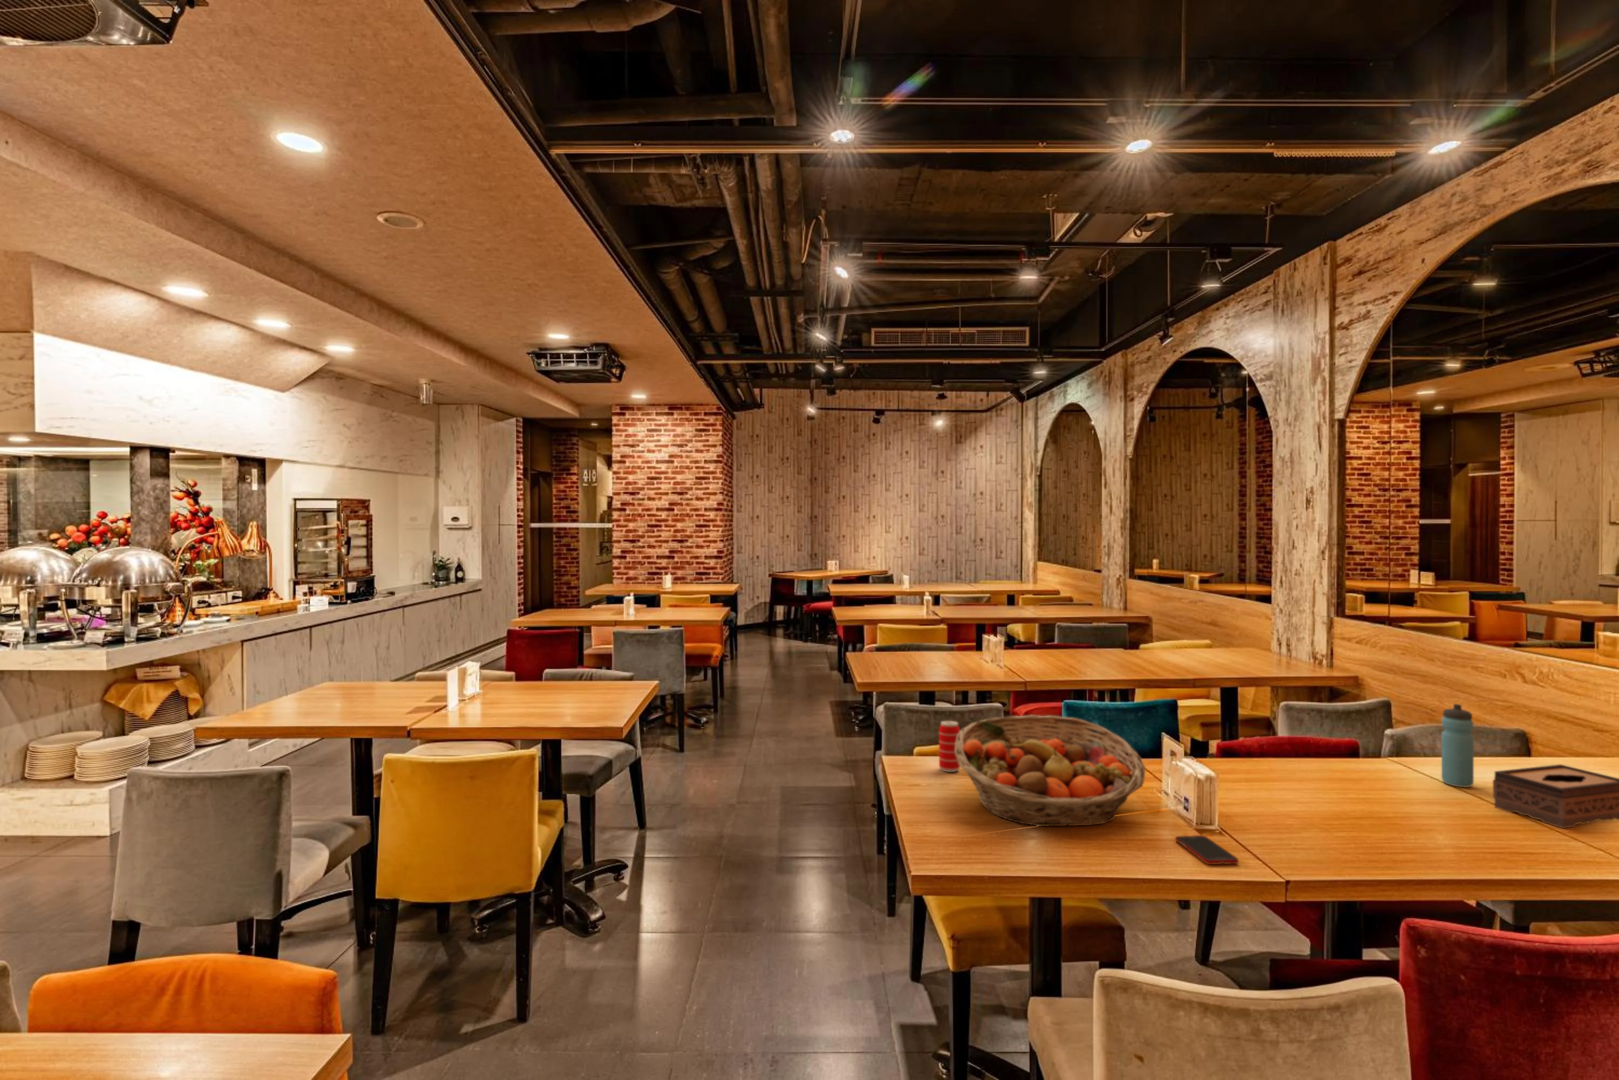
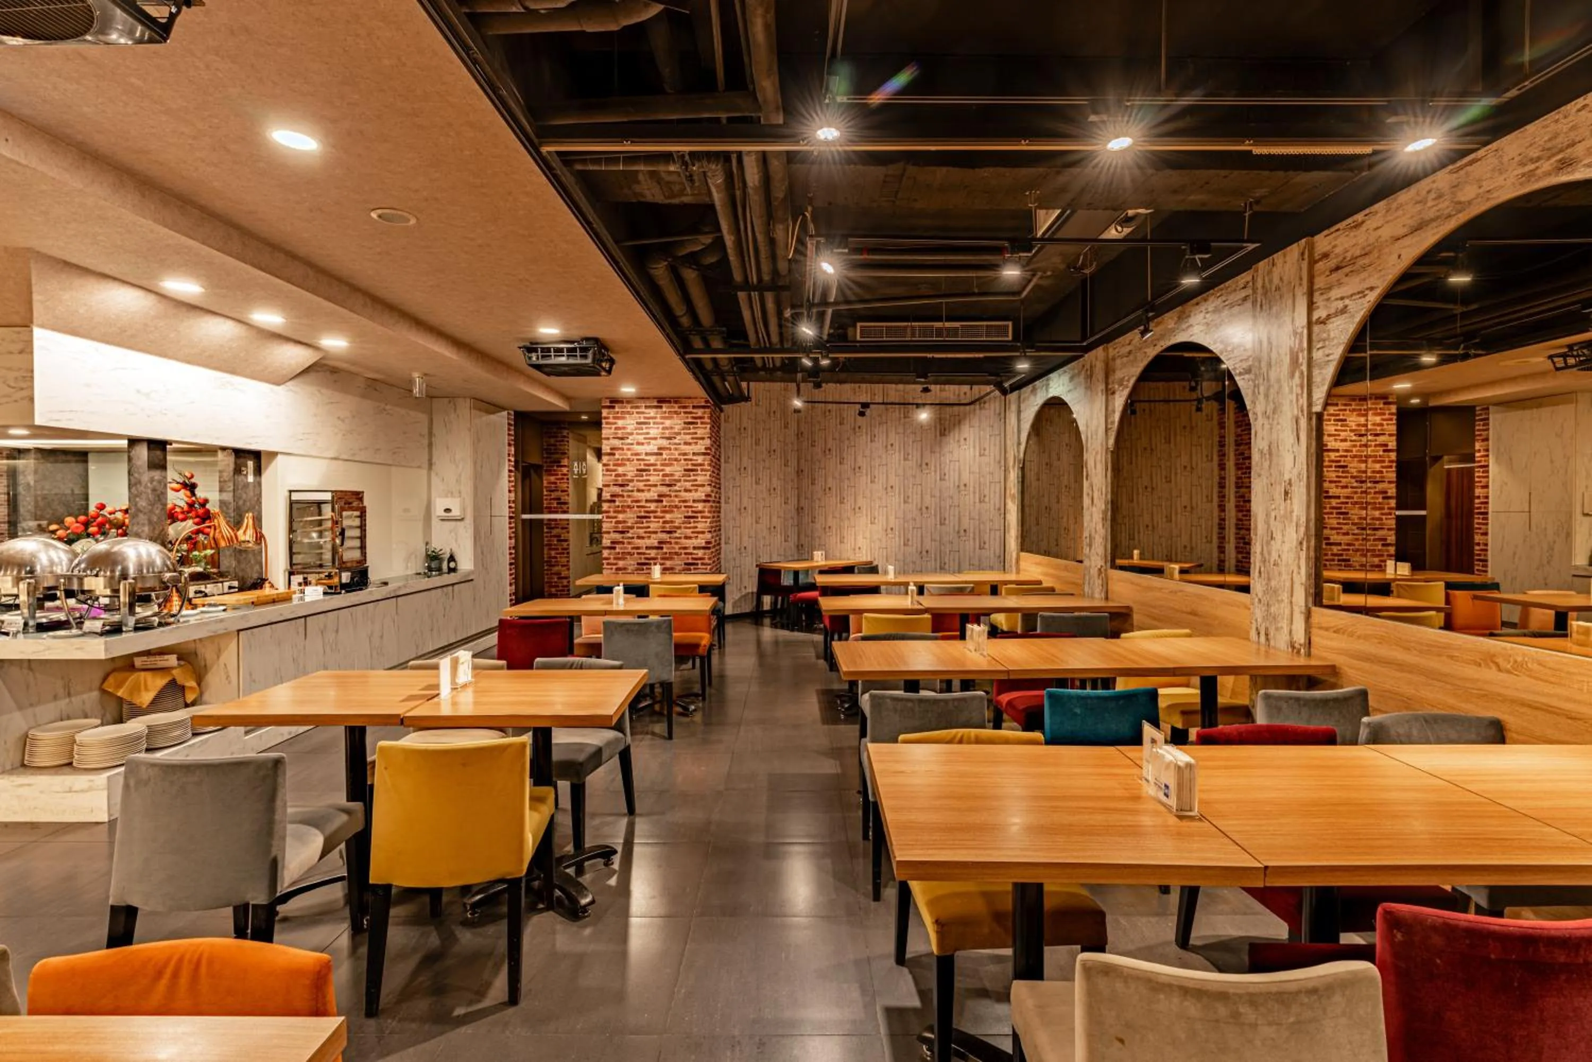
- beverage can [938,720,961,773]
- fruit basket [955,715,1145,827]
- cell phone [1175,835,1239,864]
- water bottle [1441,704,1474,787]
- tissue box [1492,764,1619,828]
